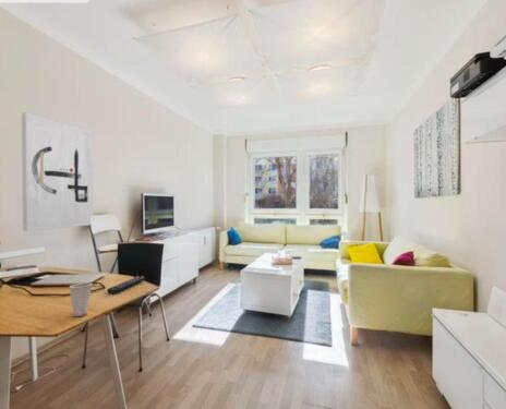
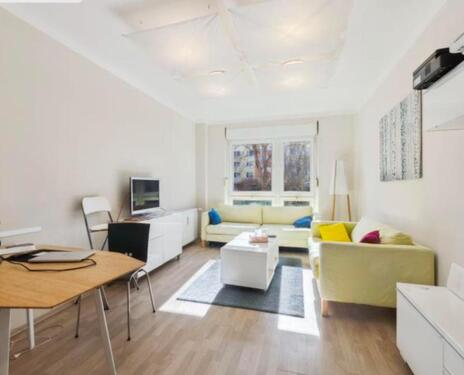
- cup [69,281,94,317]
- wall art [21,111,94,232]
- remote control [106,276,147,294]
